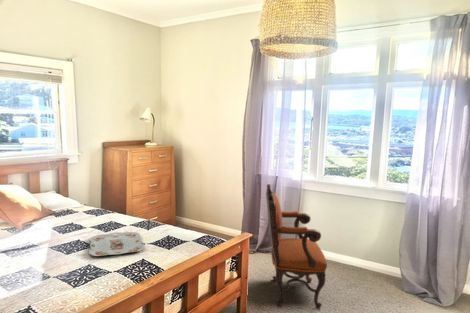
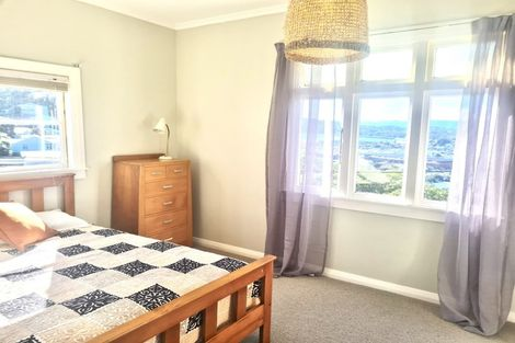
- serving tray [88,231,145,257]
- armchair [265,183,328,310]
